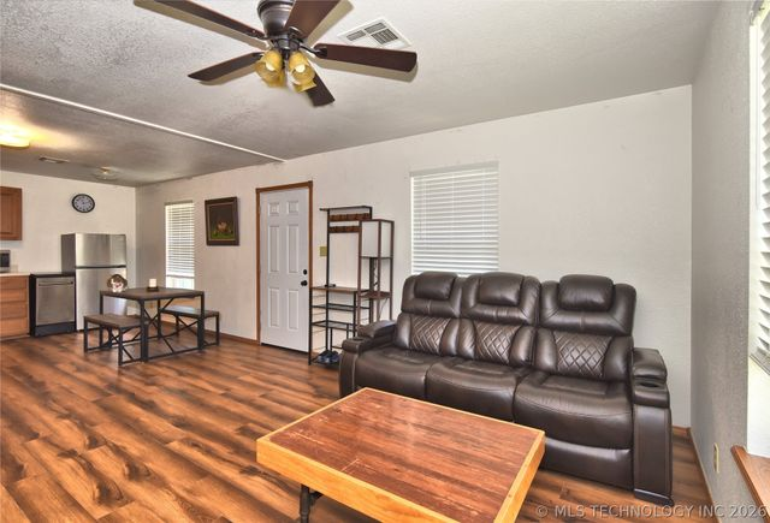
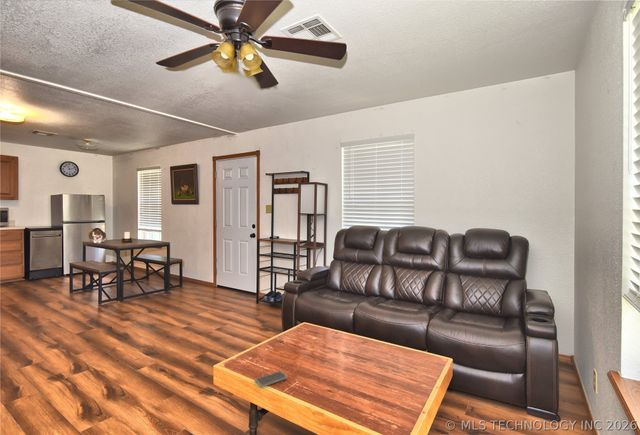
+ smartphone [254,370,289,388]
